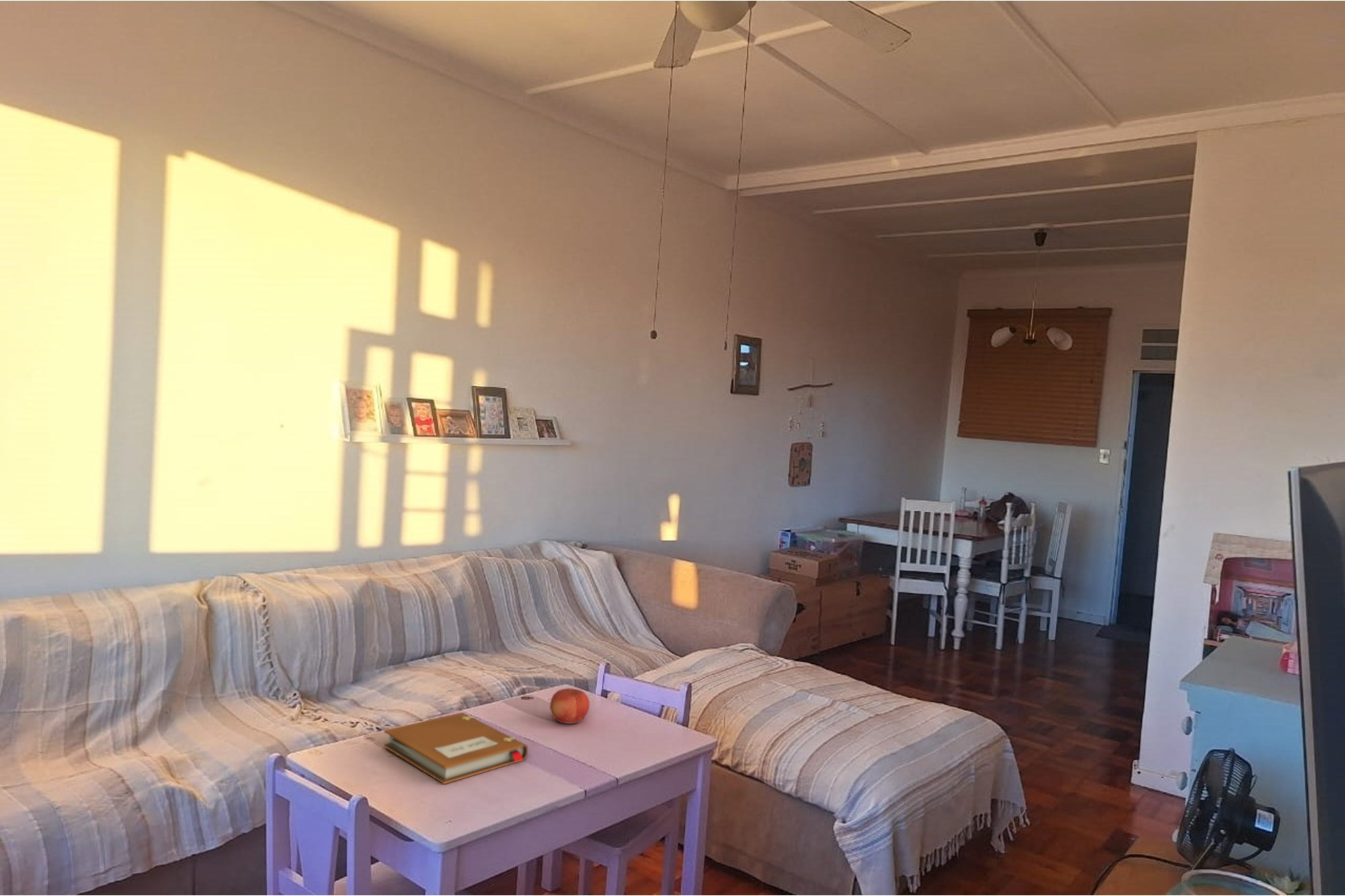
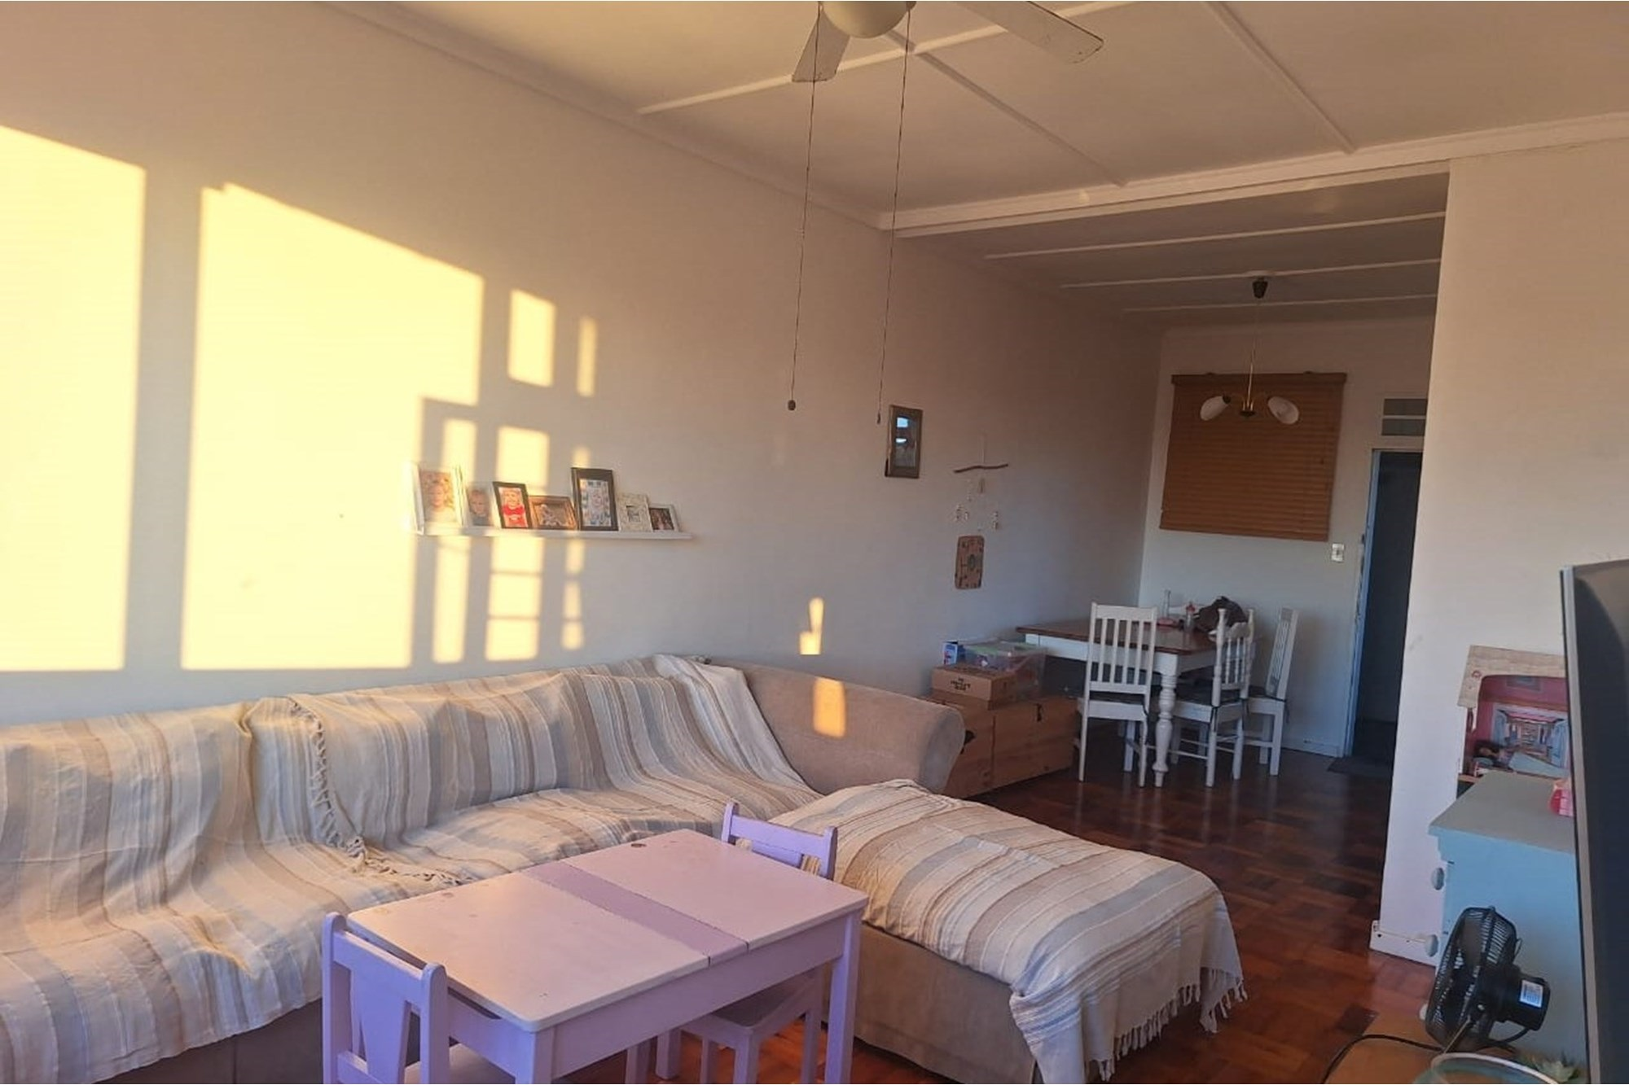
- fruit [549,687,590,725]
- notebook [383,712,529,784]
